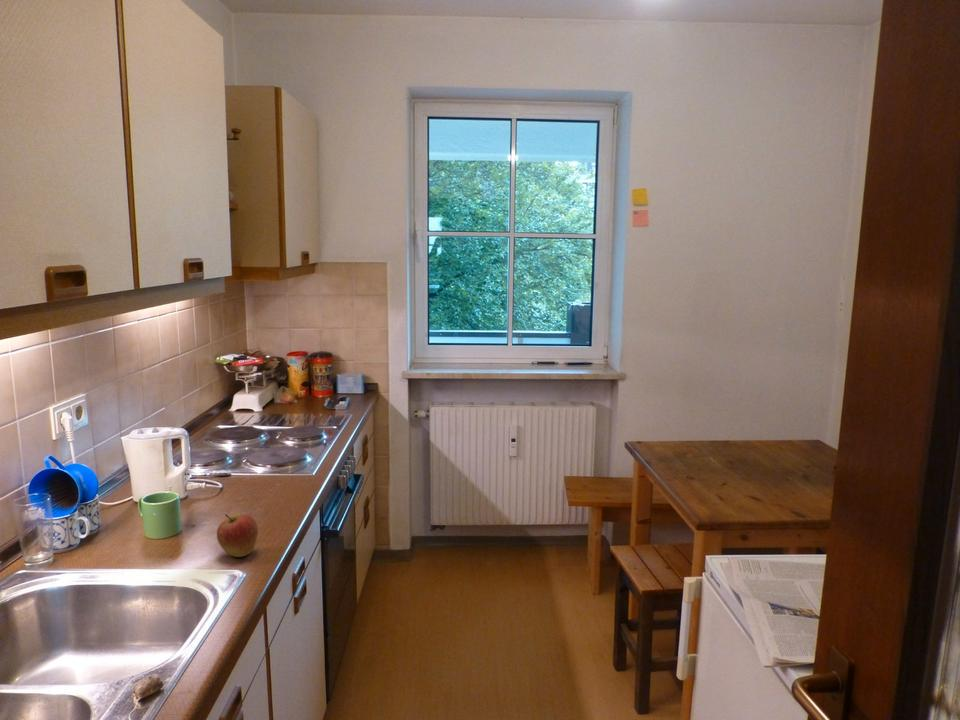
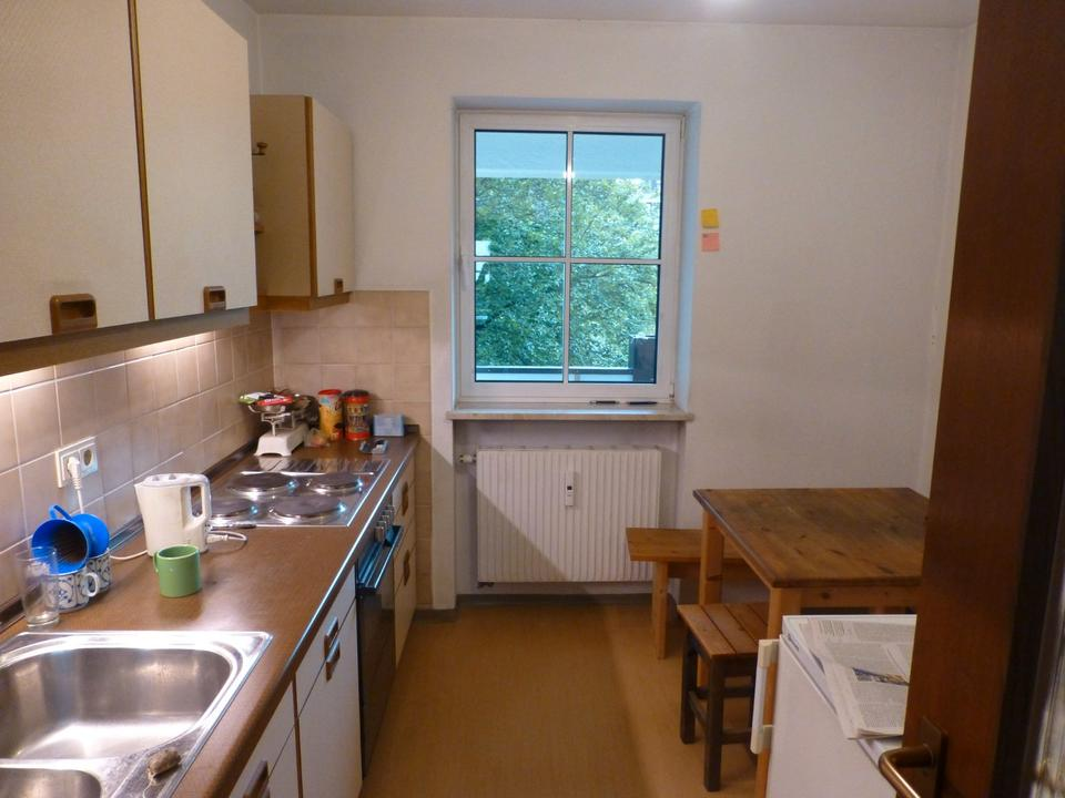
- apple [216,513,259,558]
